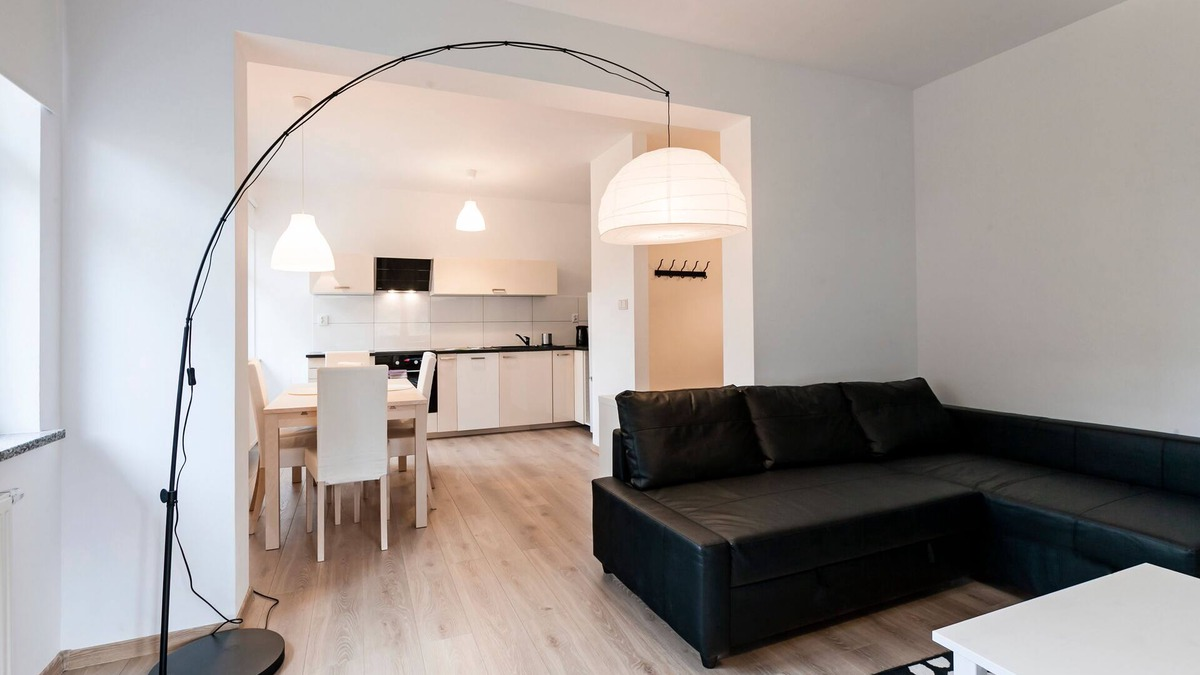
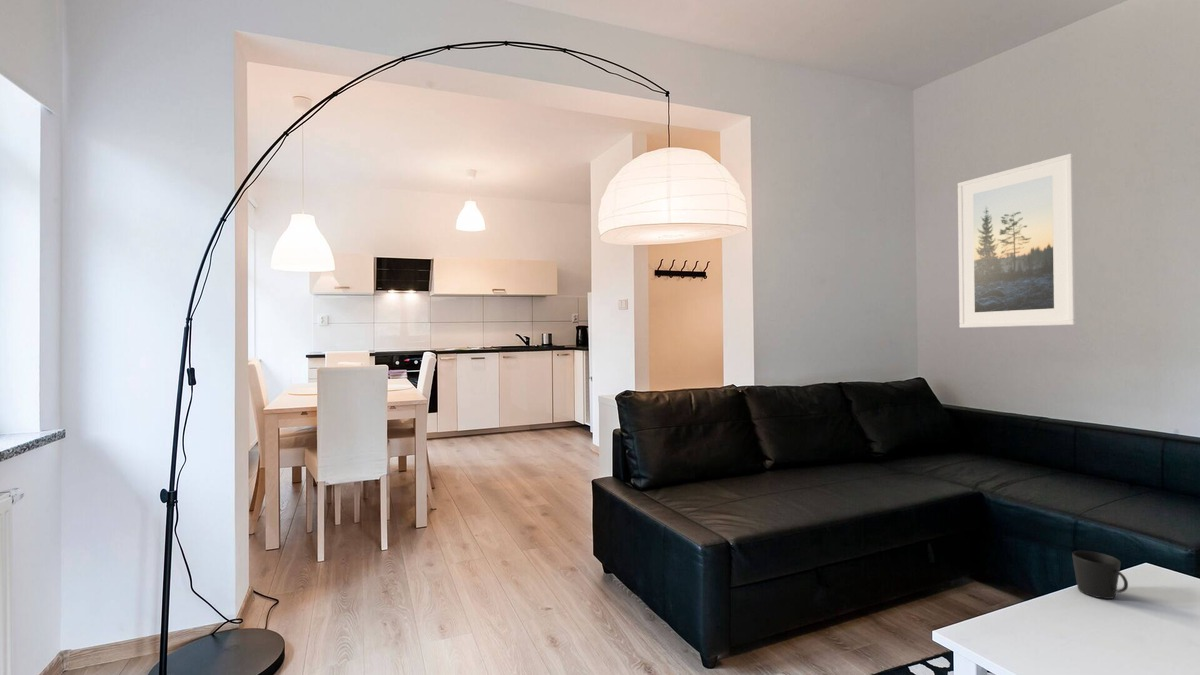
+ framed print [957,153,1077,329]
+ cup [1071,550,1129,600]
